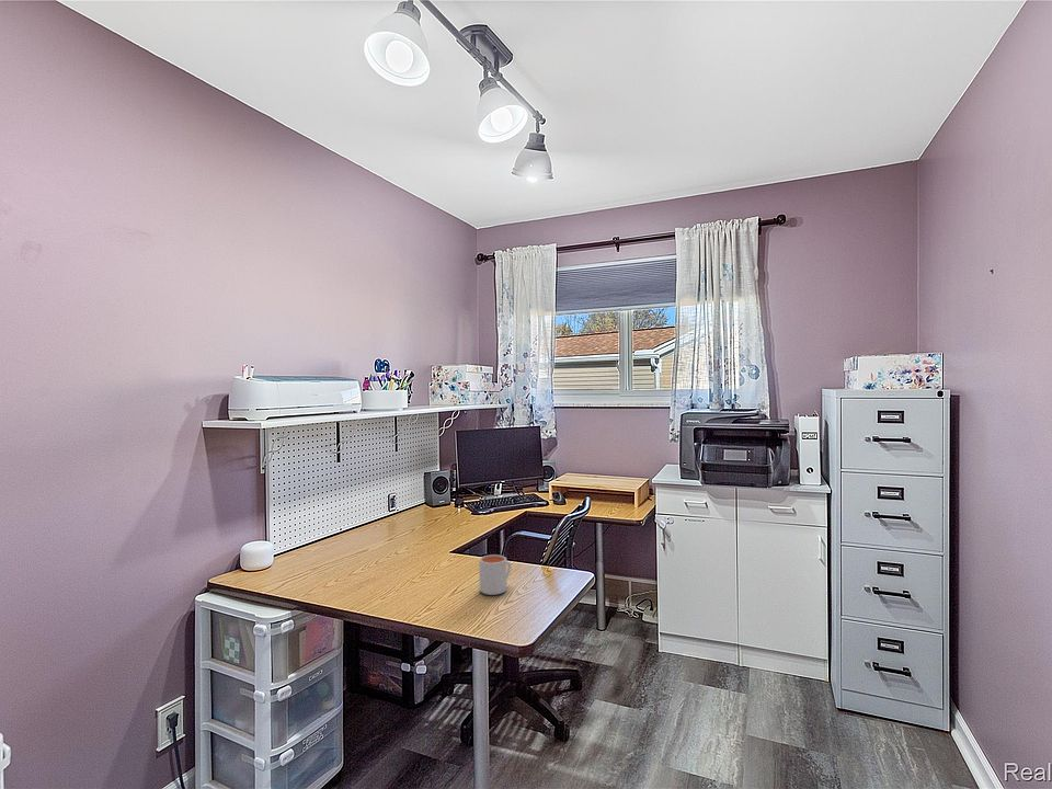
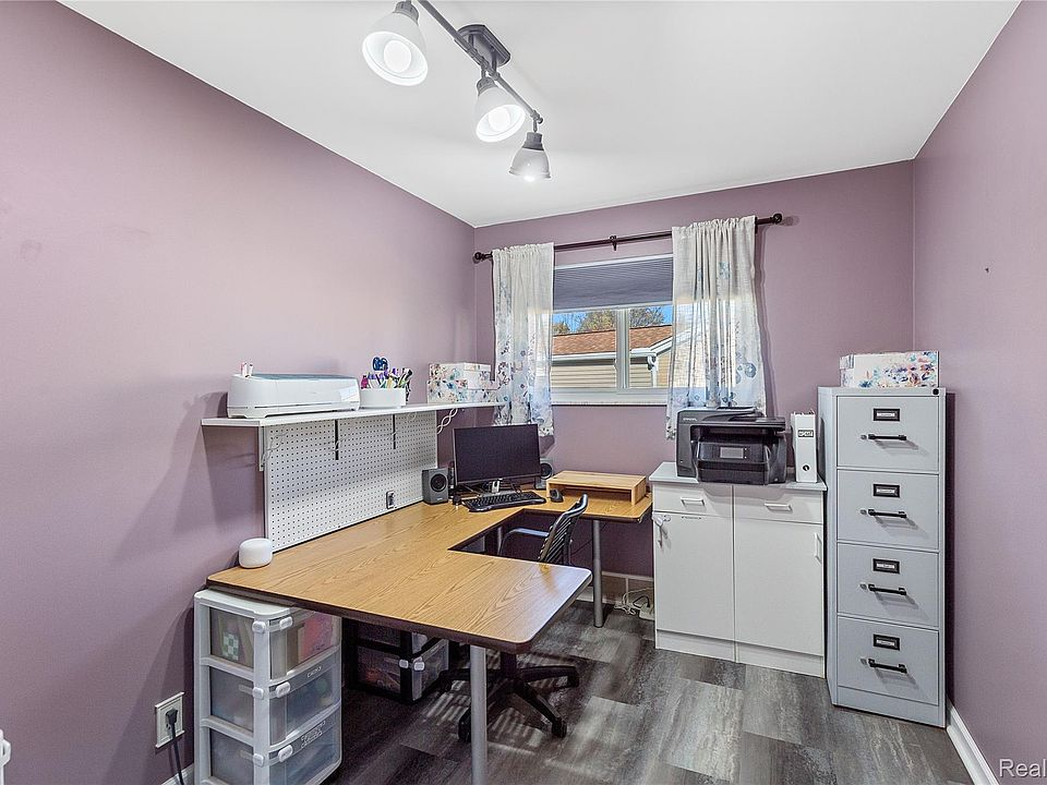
- mug [479,553,512,596]
